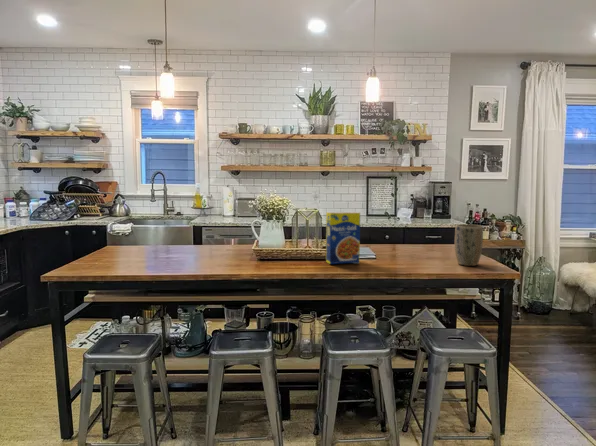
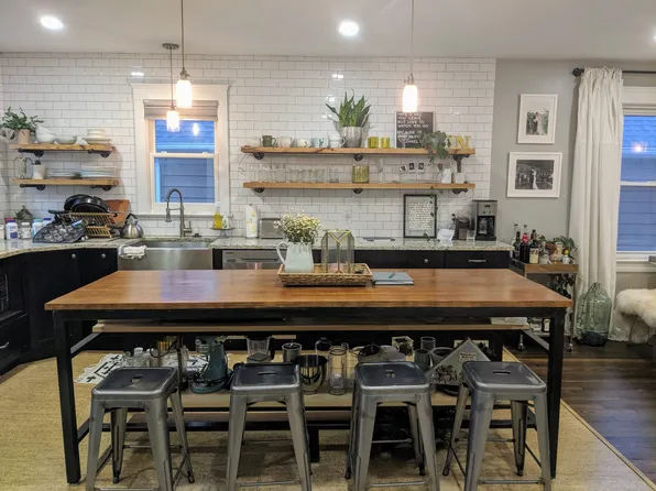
- legume [325,211,361,265]
- plant pot [454,223,484,267]
